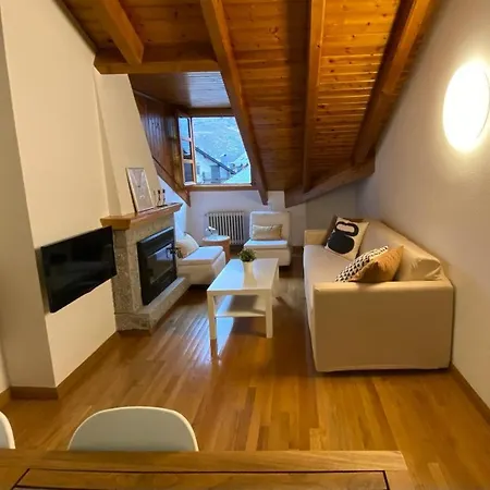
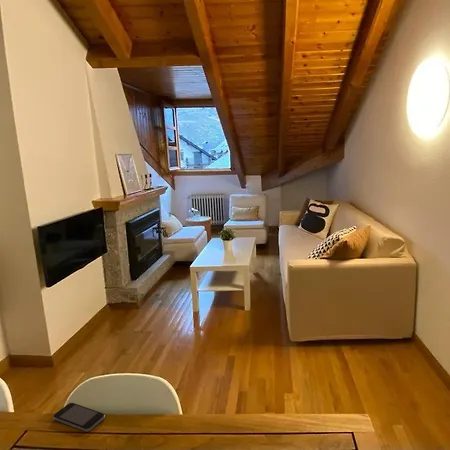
+ smartphone [52,402,106,433]
